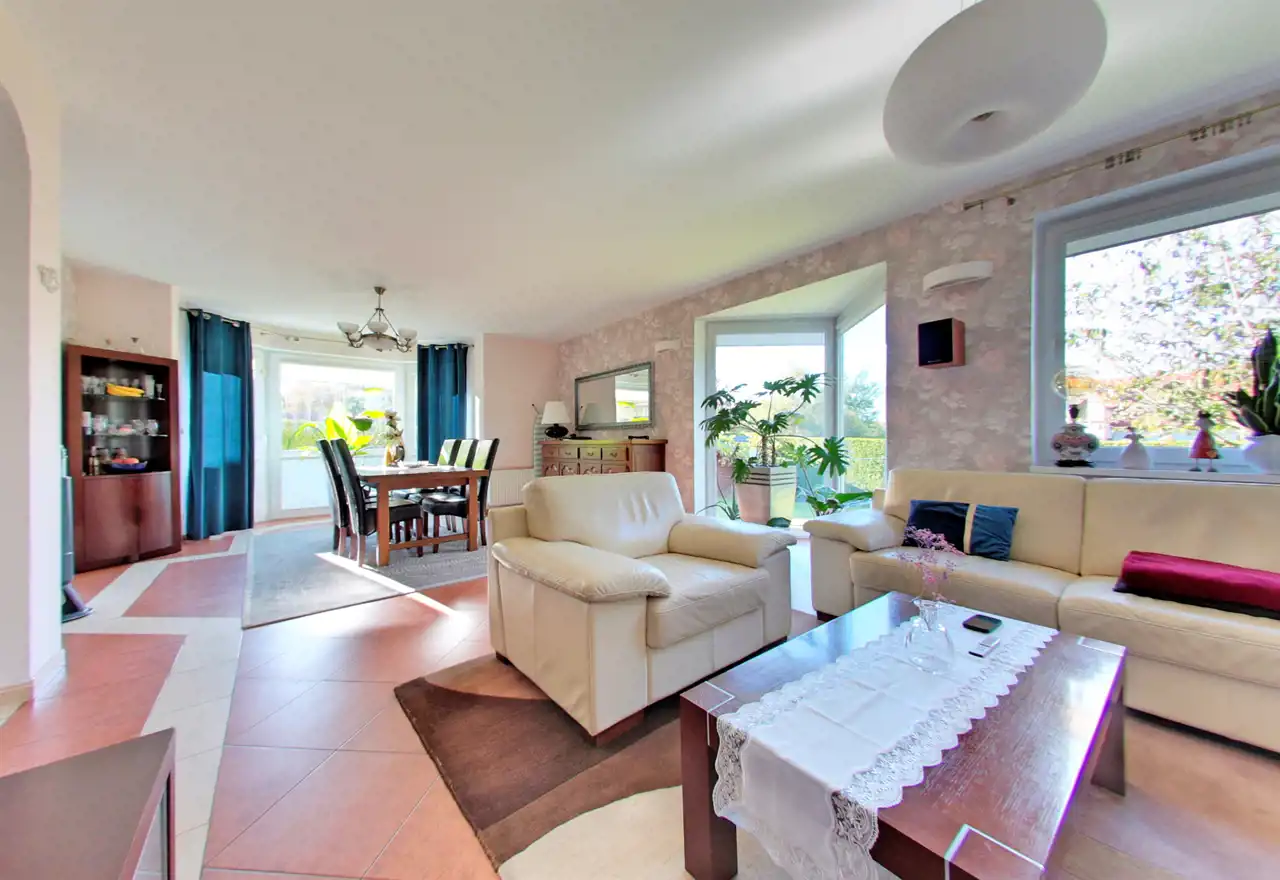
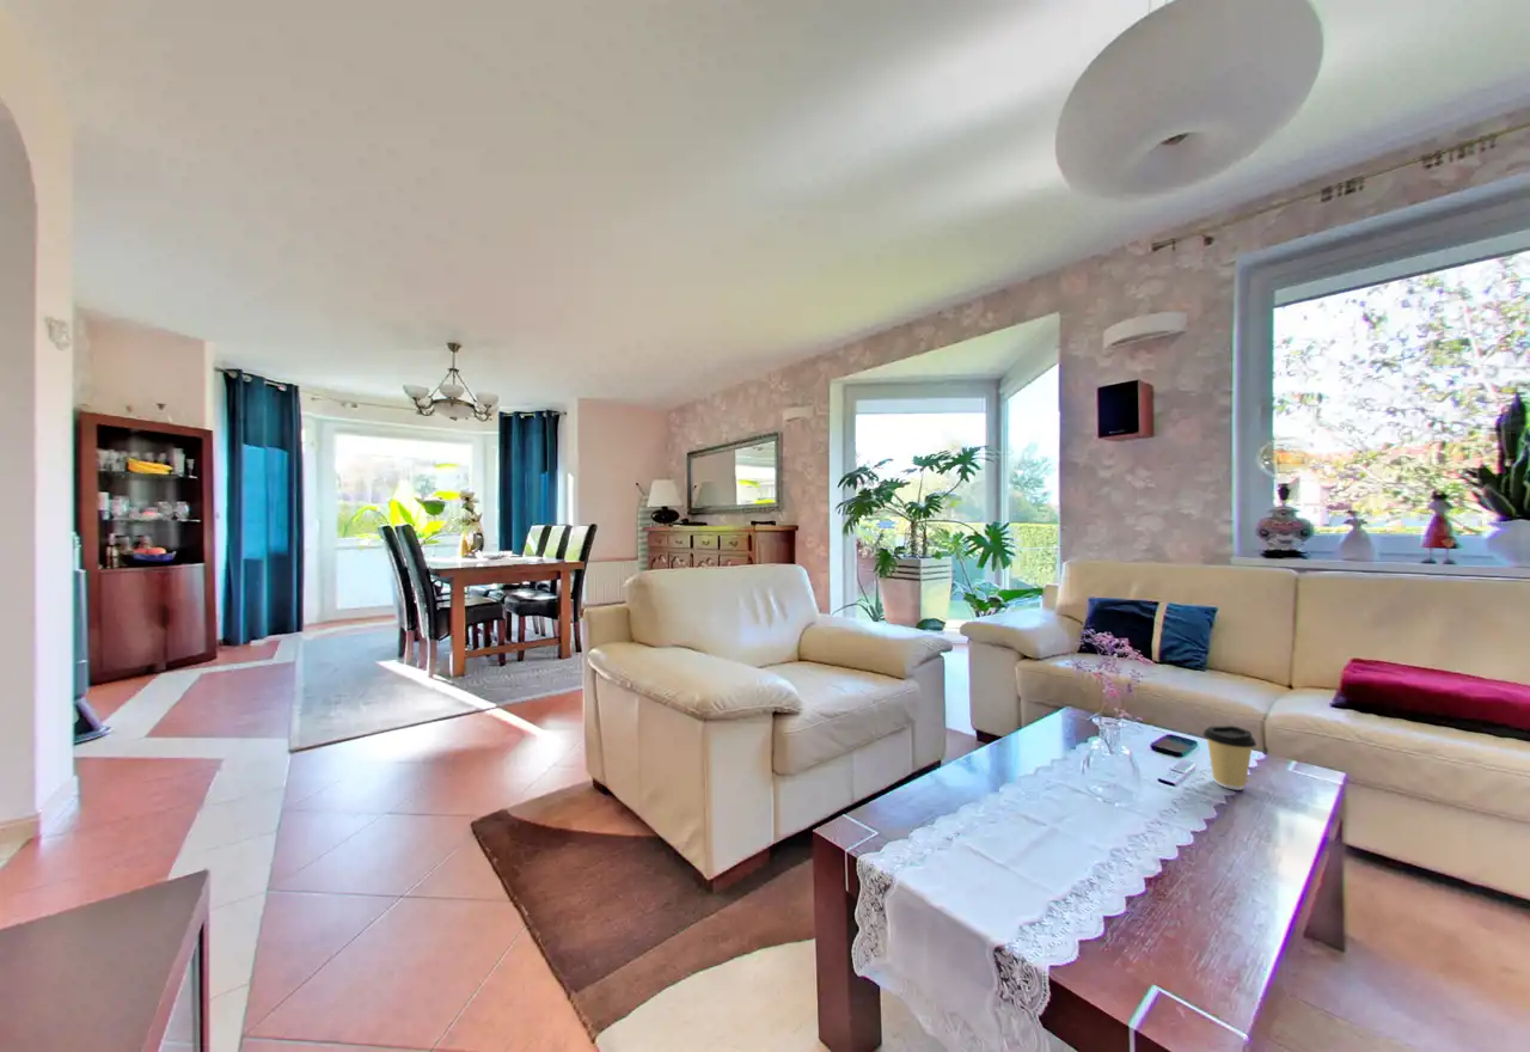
+ coffee cup [1201,724,1257,791]
